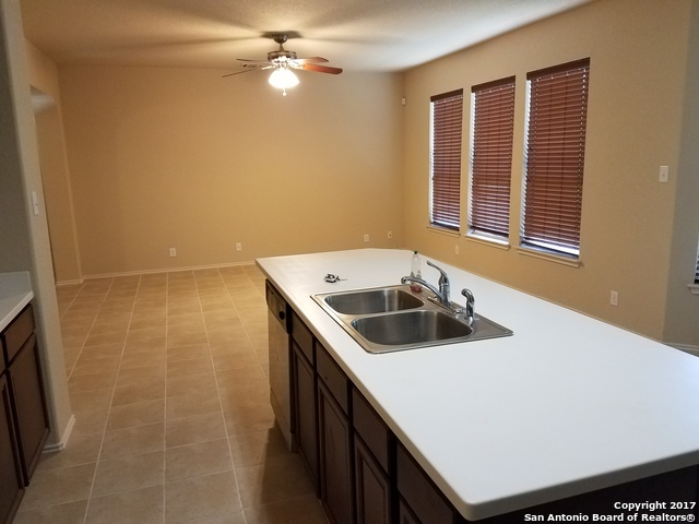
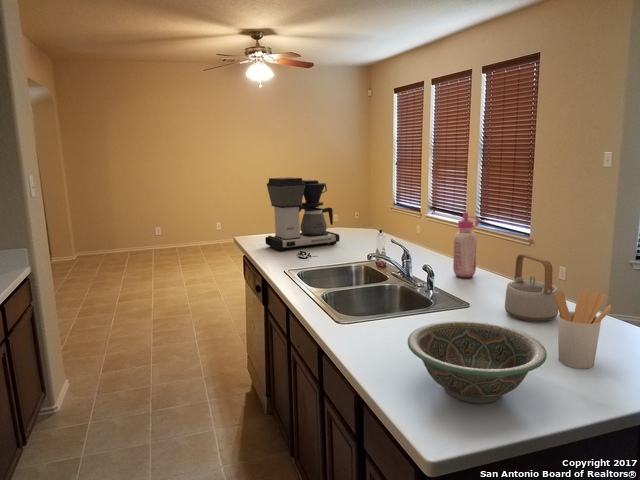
+ teapot [504,253,559,323]
+ glue bottle [452,211,480,279]
+ coffee maker [264,176,341,252]
+ decorative bowl [407,320,548,404]
+ utensil holder [555,288,612,369]
